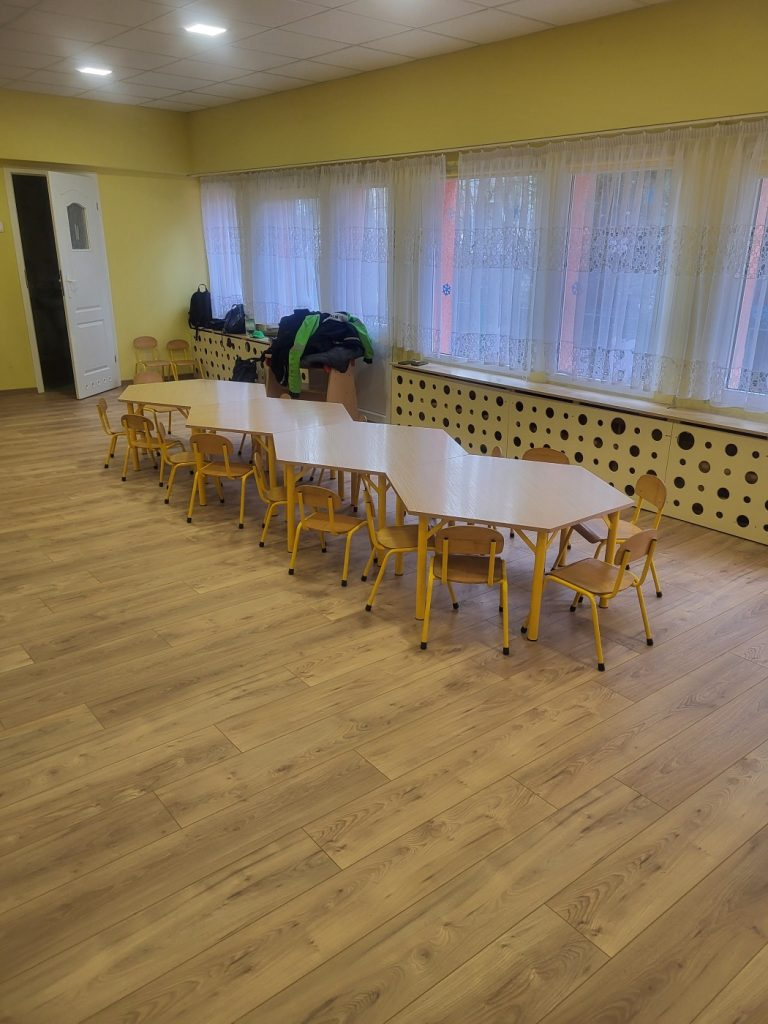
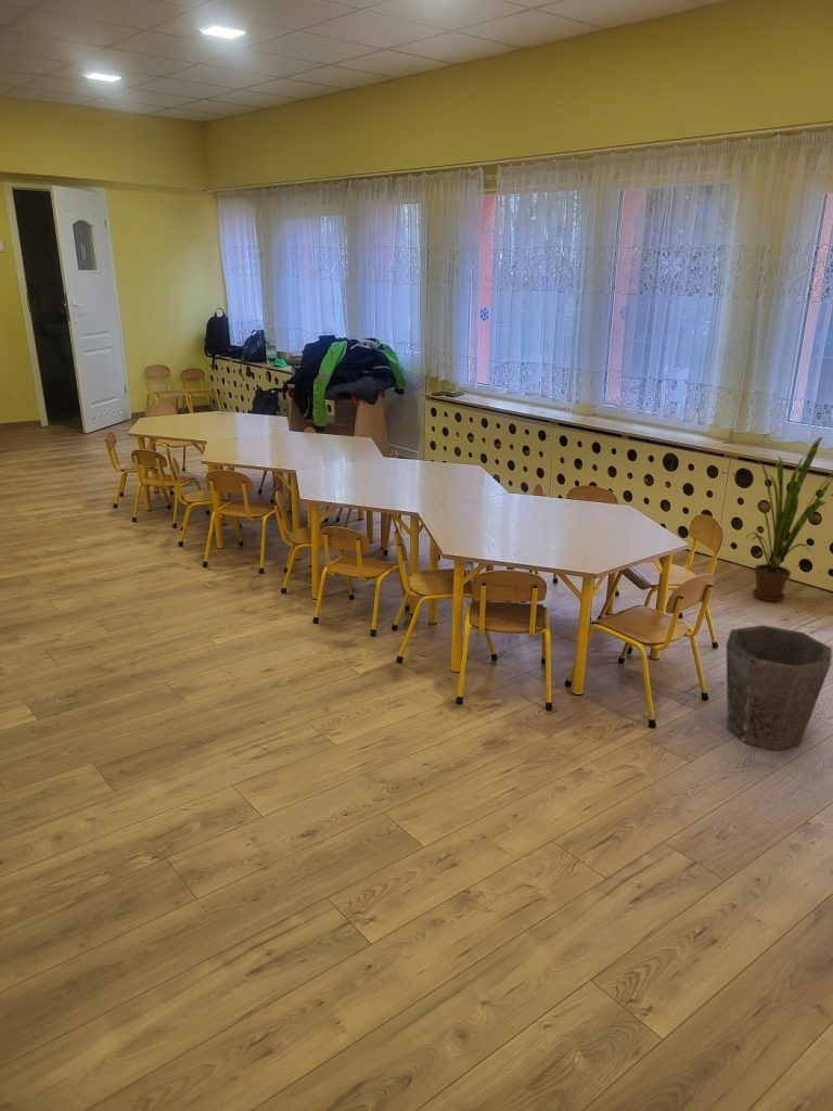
+ house plant [745,436,833,602]
+ waste bin [726,624,833,752]
